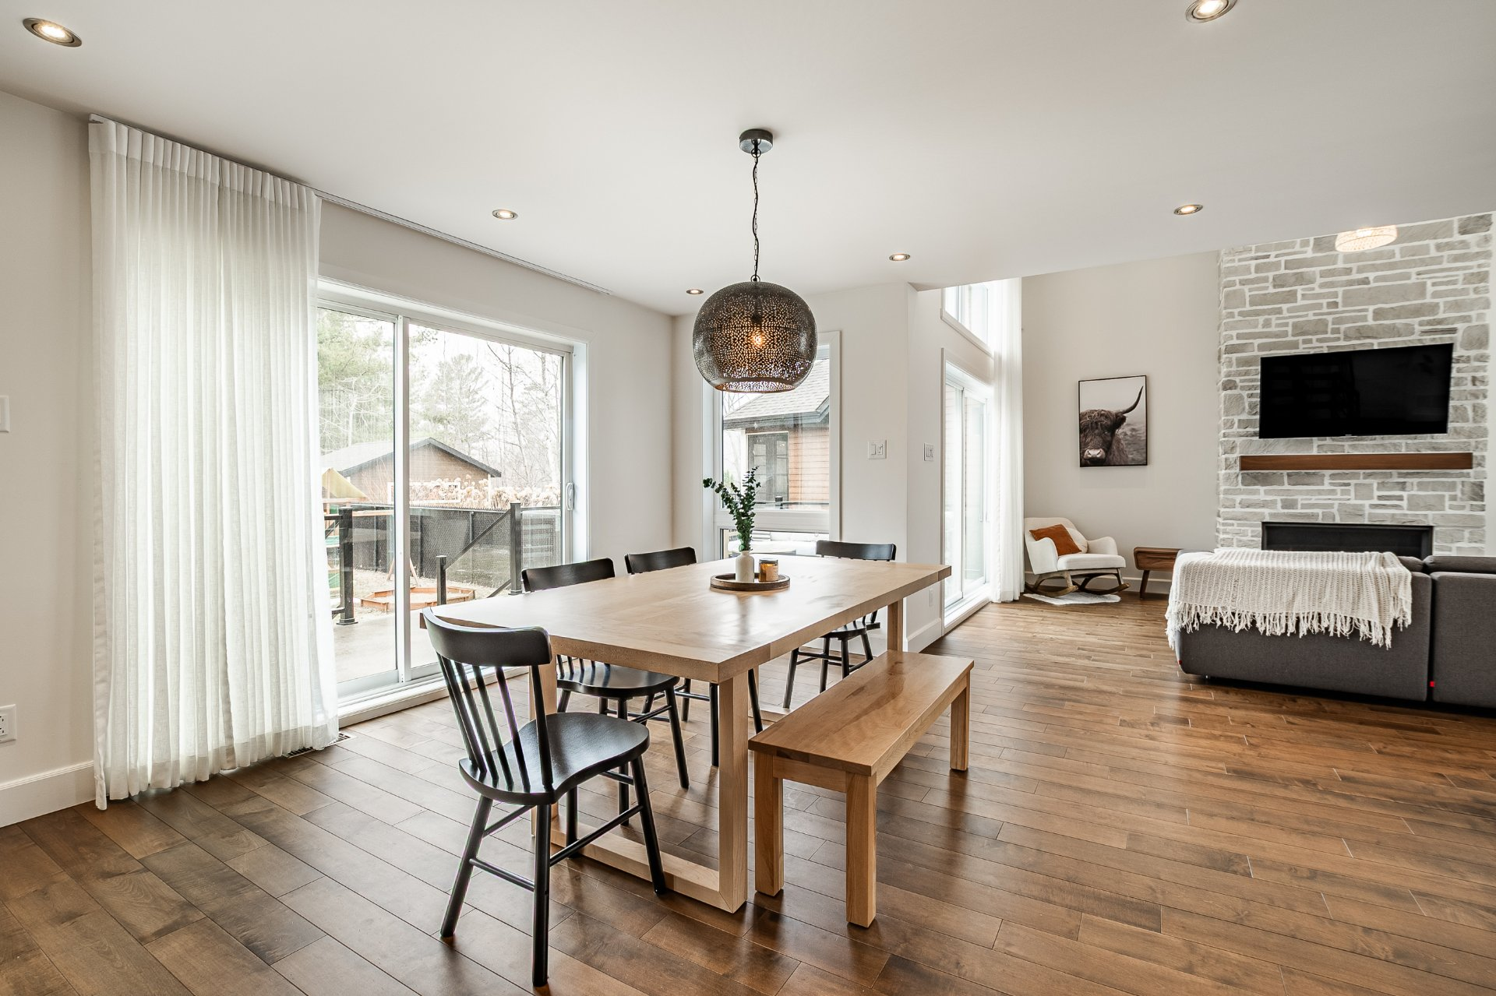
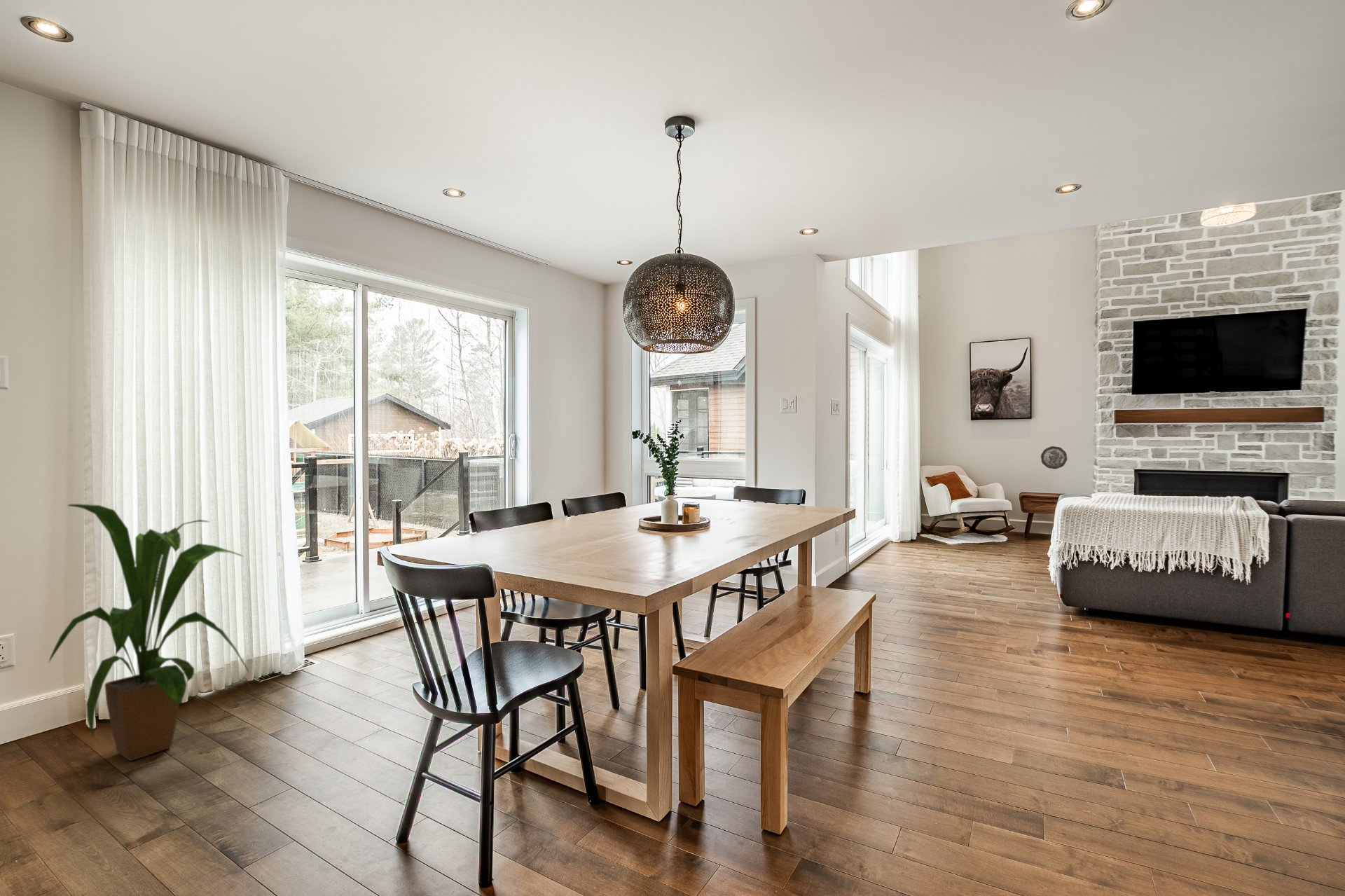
+ decorative plate [1040,446,1068,469]
+ house plant [48,503,250,761]
